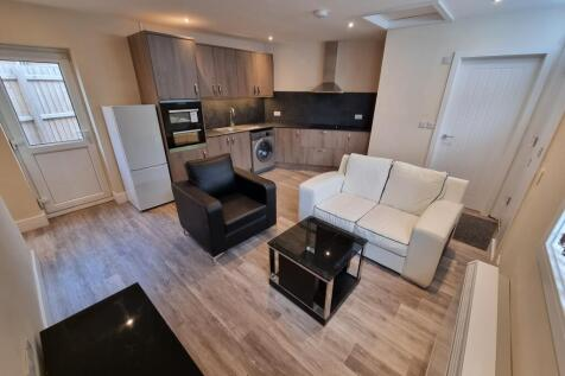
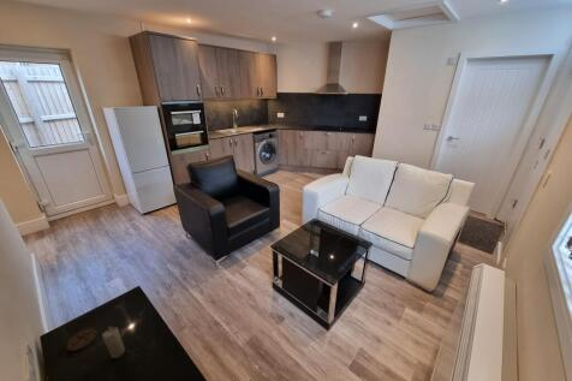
+ candle [101,325,126,359]
+ coaster [65,327,99,352]
